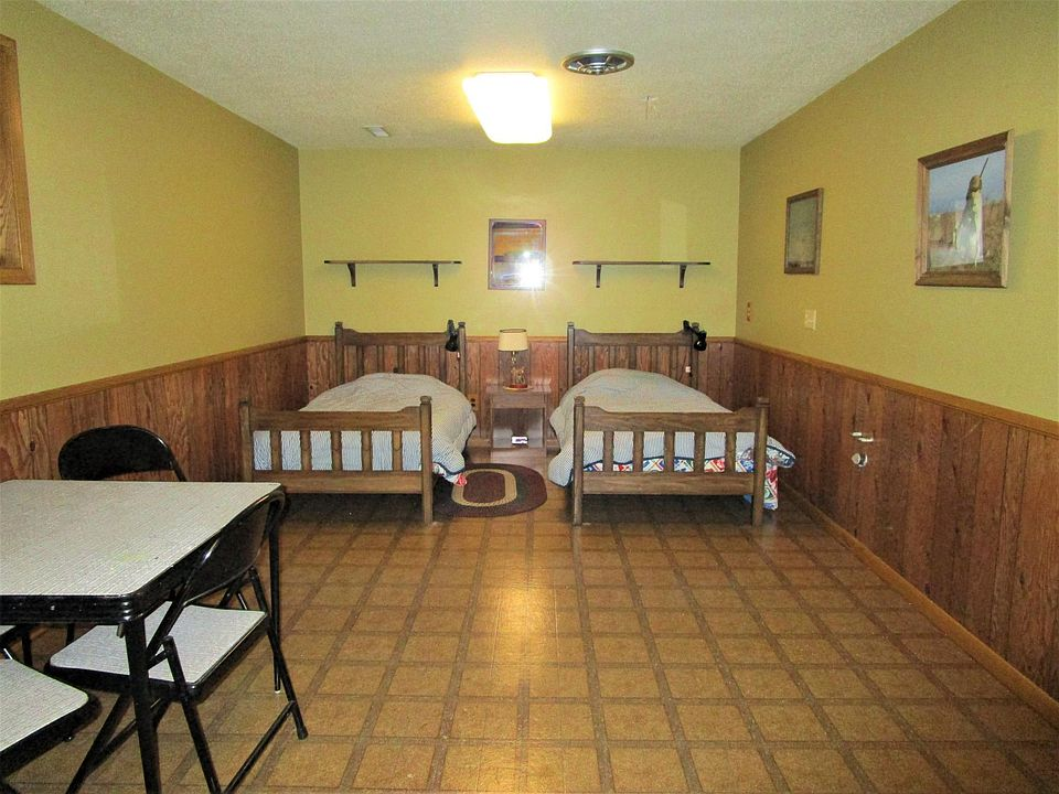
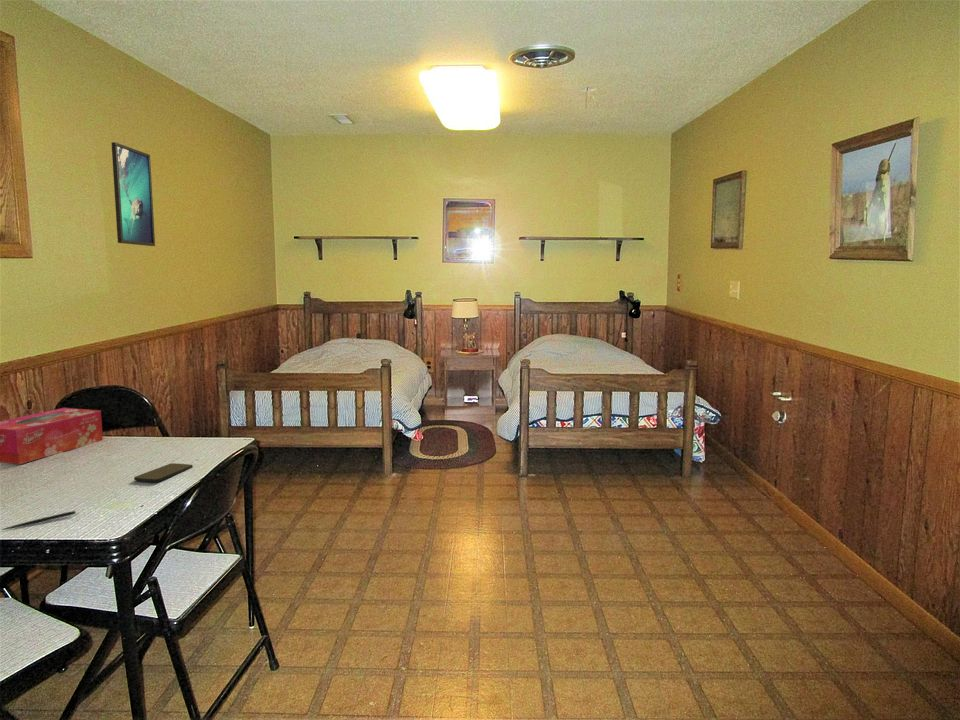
+ tissue box [0,407,104,465]
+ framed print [110,141,156,247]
+ pen [0,510,76,531]
+ smartphone [133,462,194,483]
